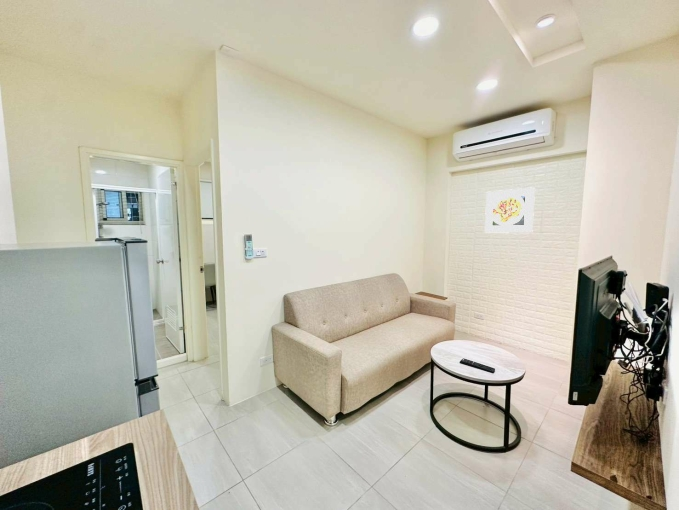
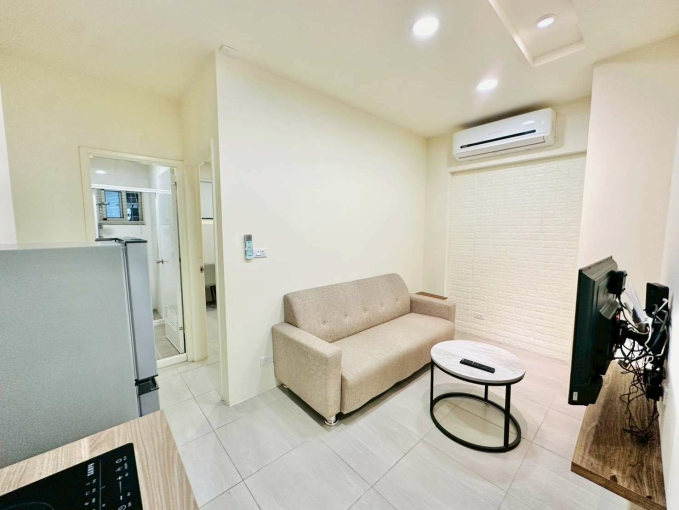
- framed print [484,186,536,234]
